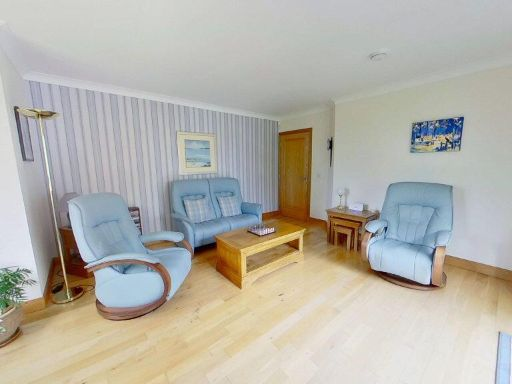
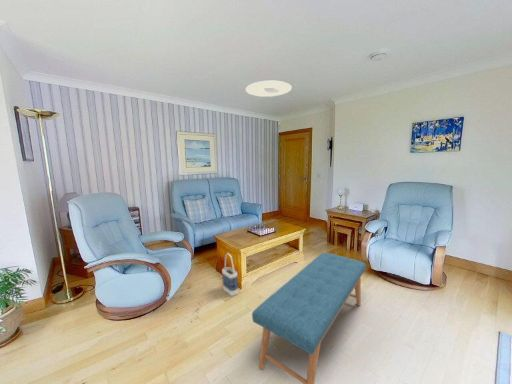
+ bag [221,252,239,297]
+ bench [251,252,367,384]
+ ceiling light [245,80,293,98]
